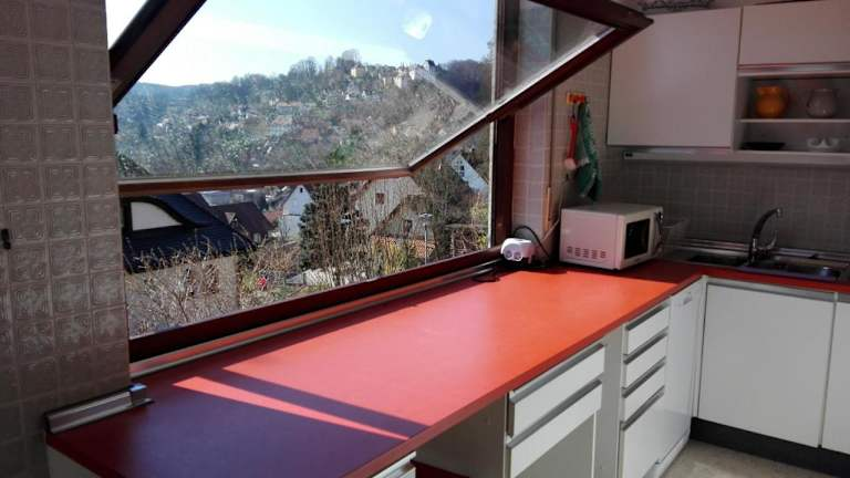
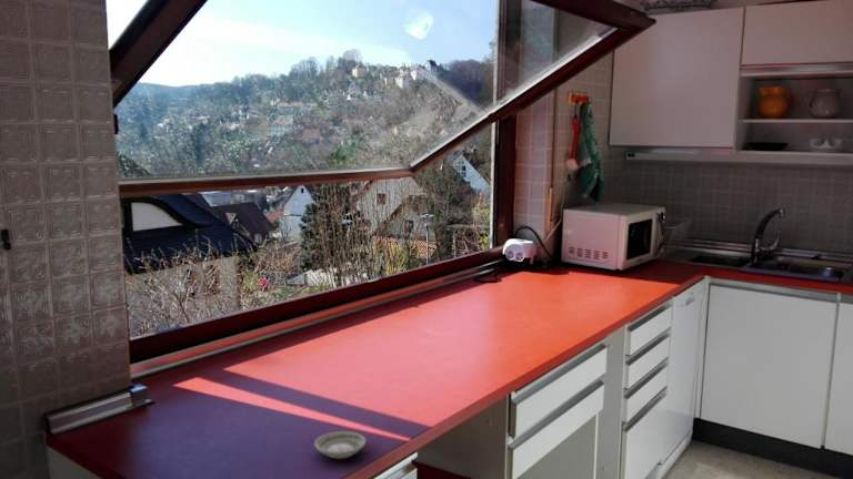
+ saucer [313,430,367,460]
